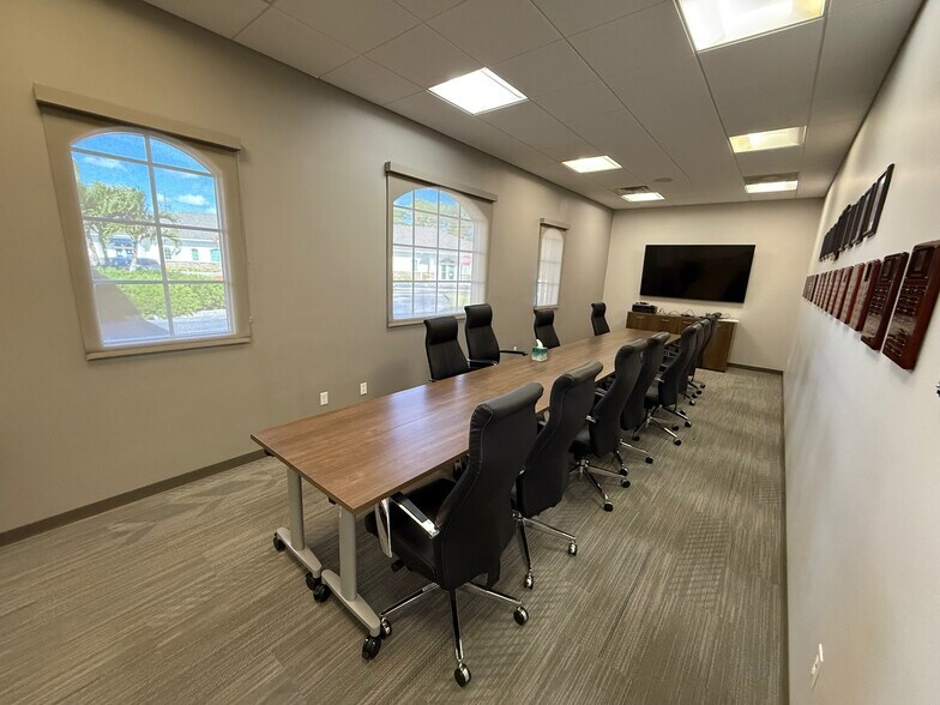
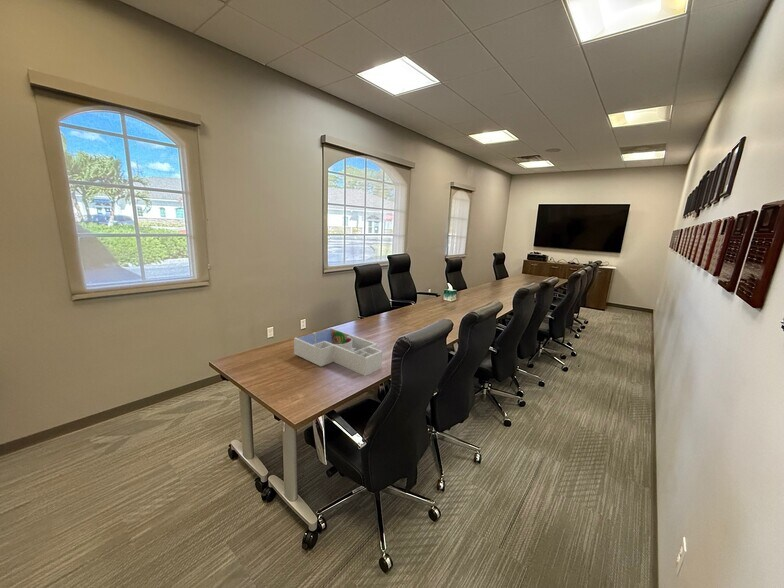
+ desk organizer [293,327,384,377]
